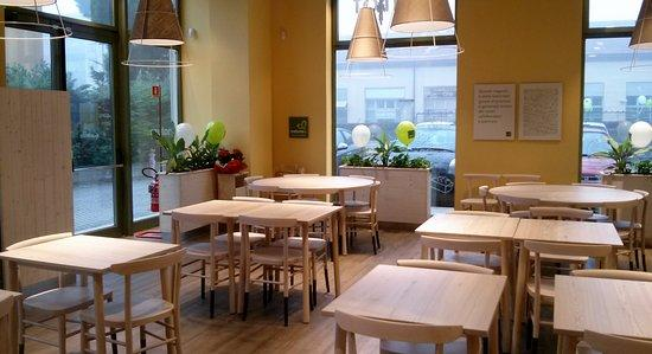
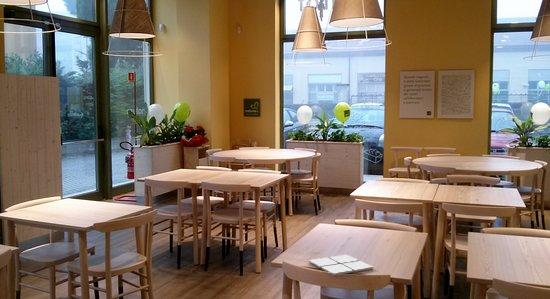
+ drink coaster [308,254,374,276]
